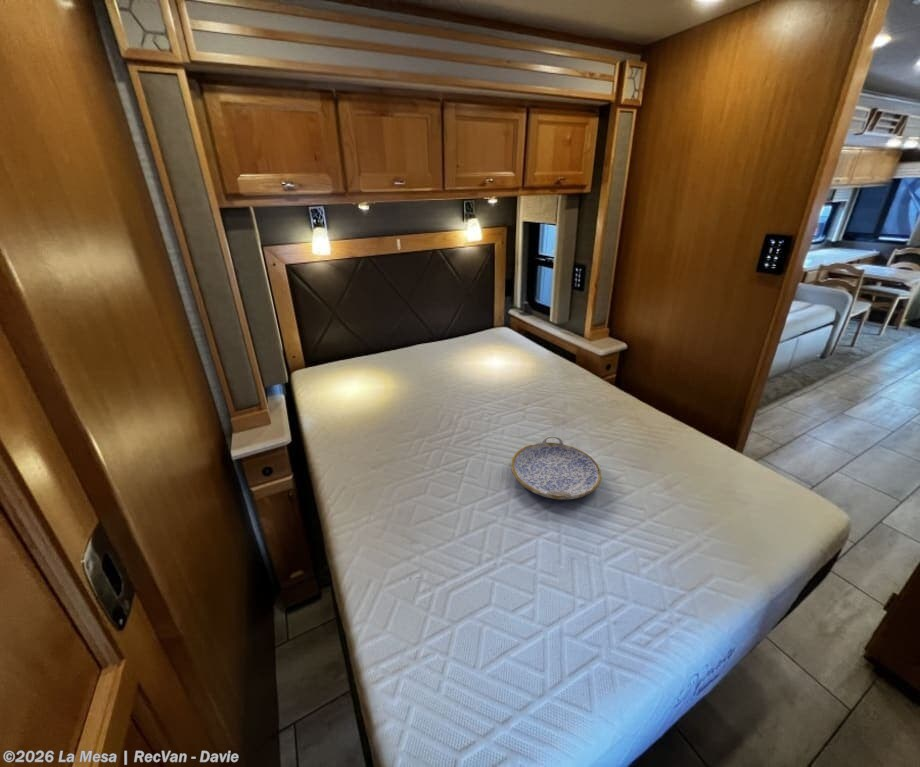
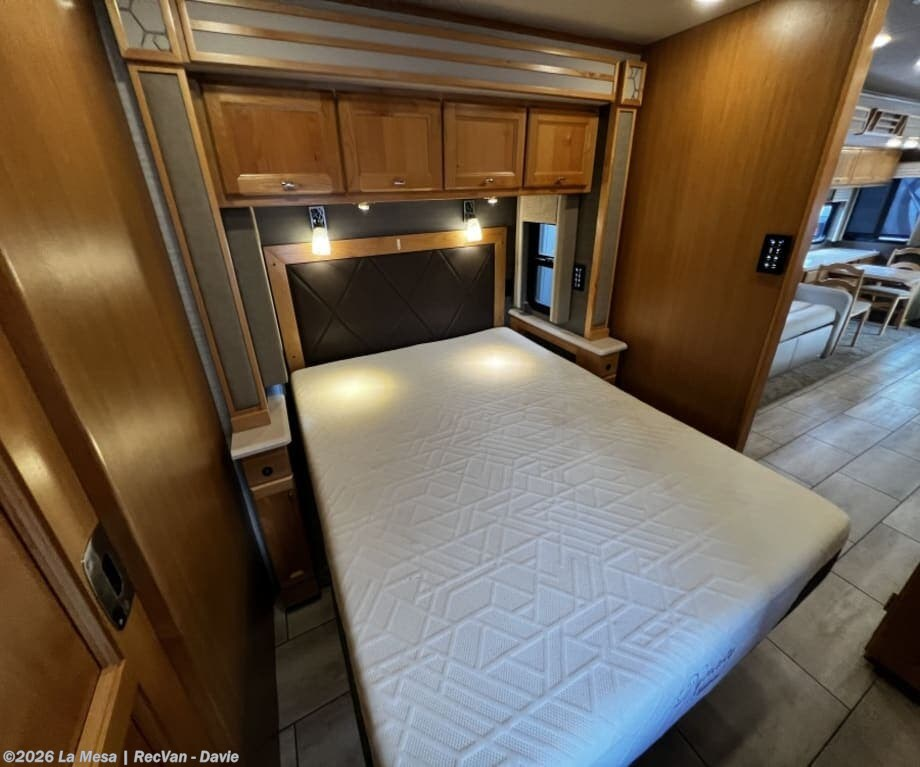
- serving tray [510,435,602,500]
